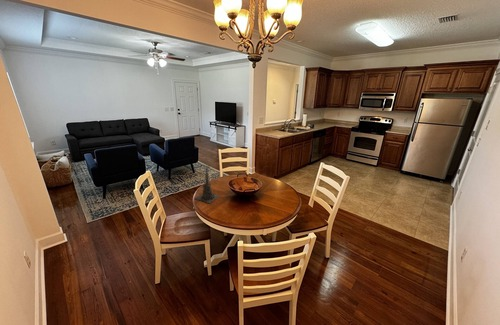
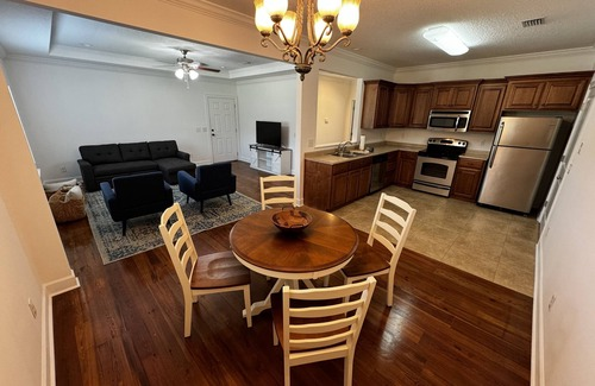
- candle holder [193,160,221,204]
